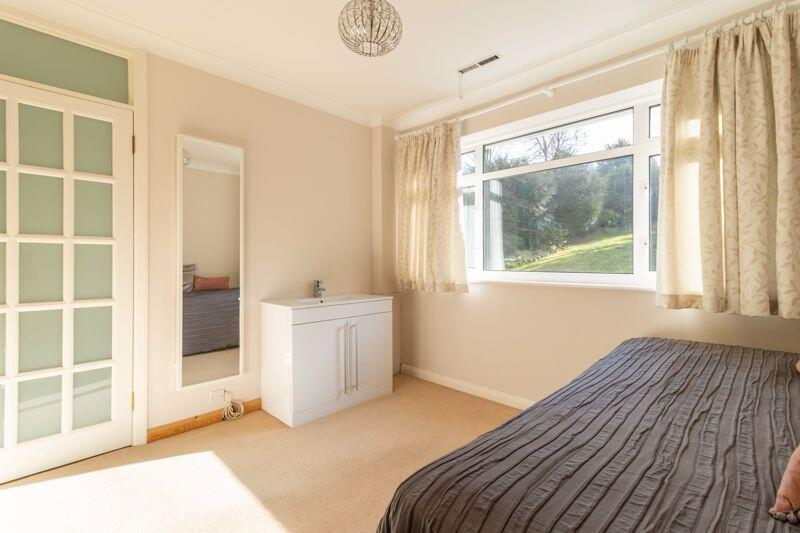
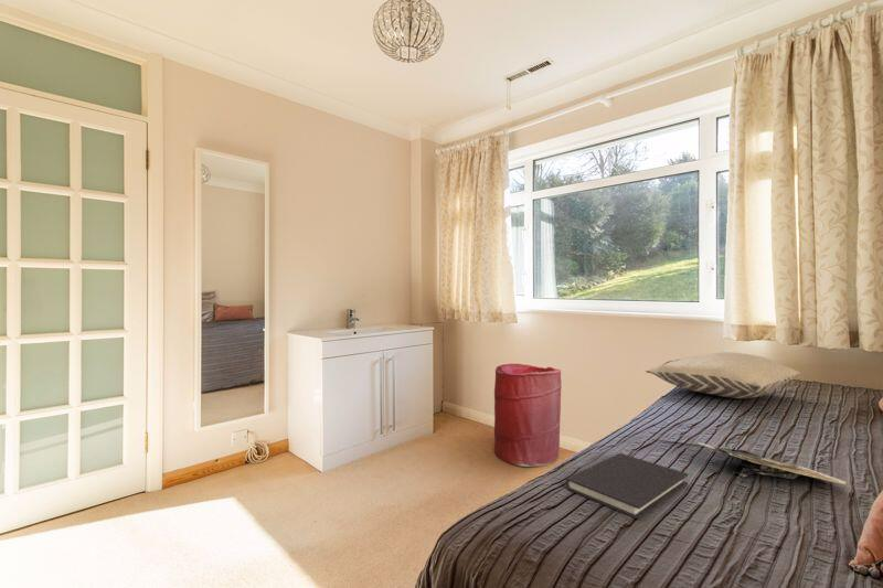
+ pillow [645,352,800,399]
+ laundry hamper [493,363,563,468]
+ diary [565,452,689,521]
+ magazine [695,441,847,485]
